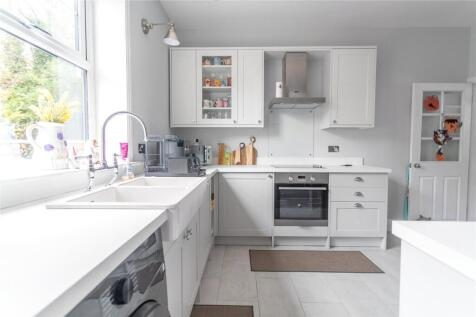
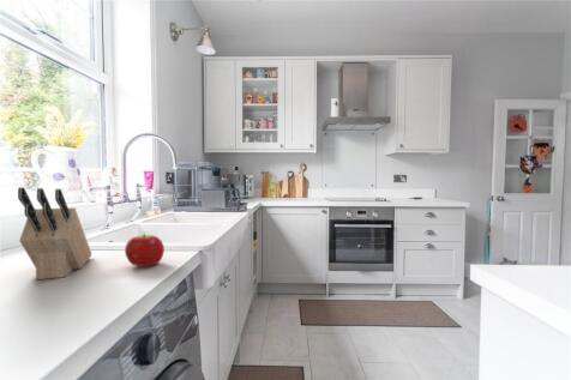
+ fruit [124,231,166,267]
+ knife block [17,186,92,281]
